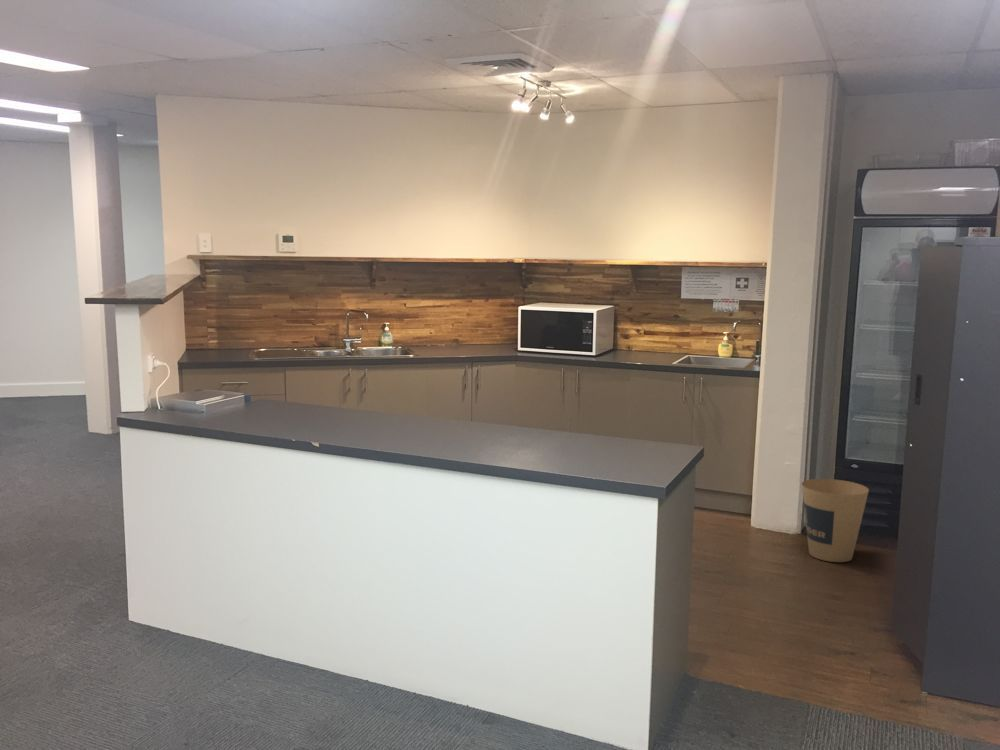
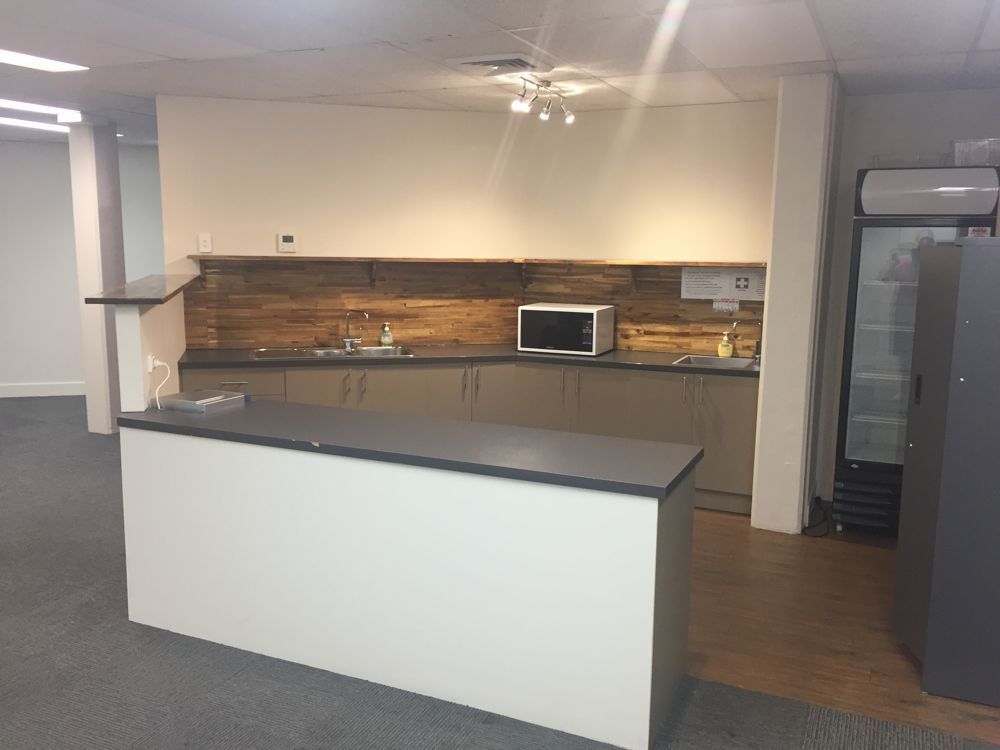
- trash can [801,478,870,563]
